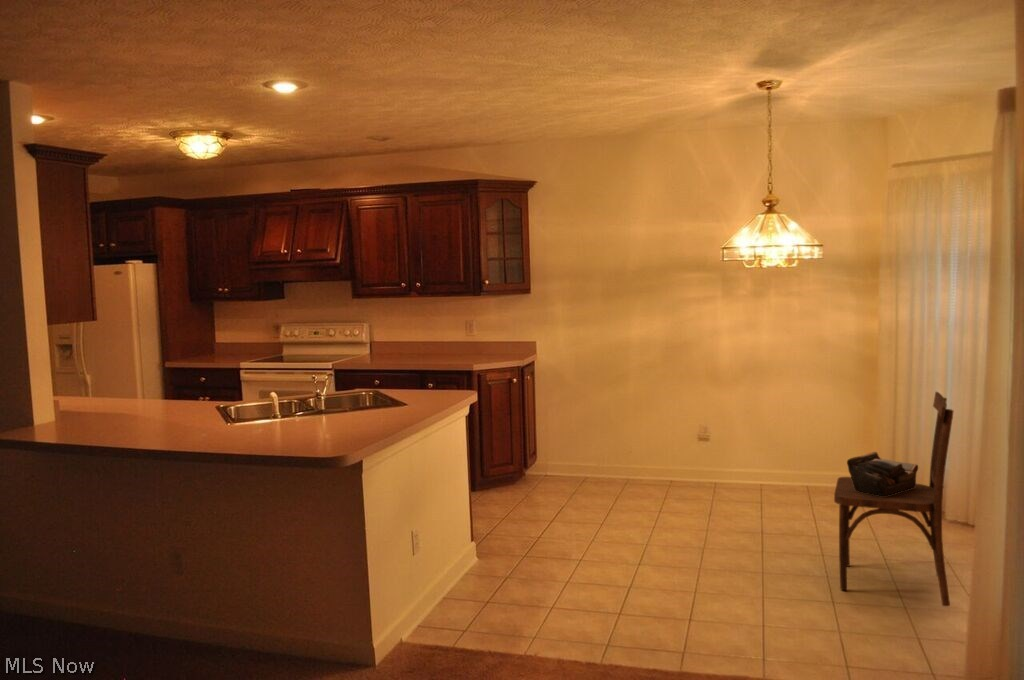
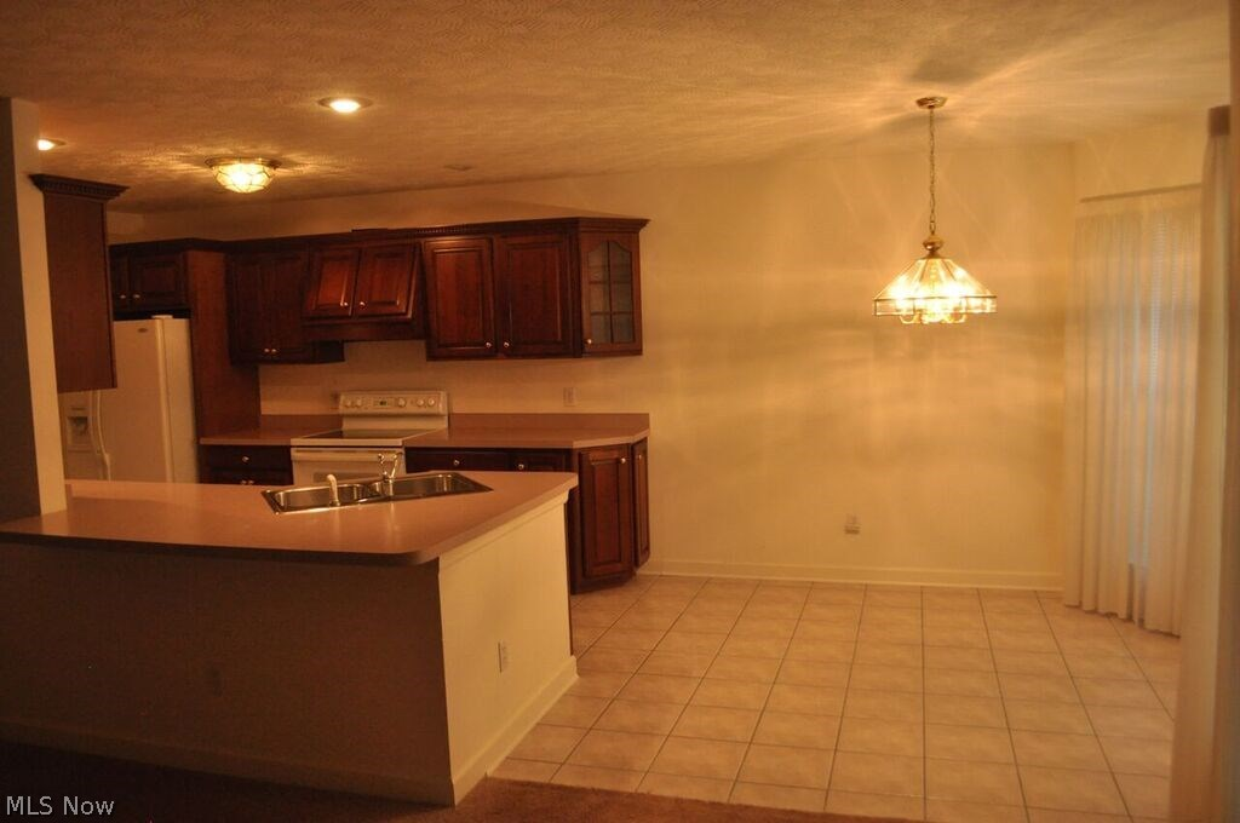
- dining chair [833,391,954,607]
- tote bag [846,451,919,496]
